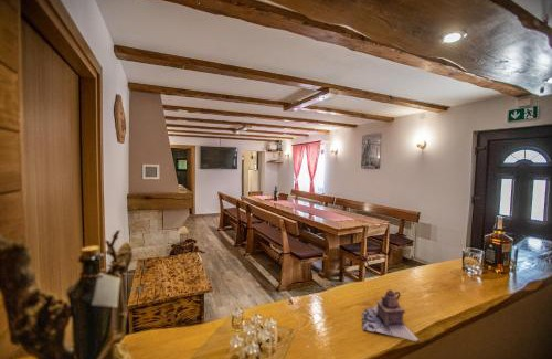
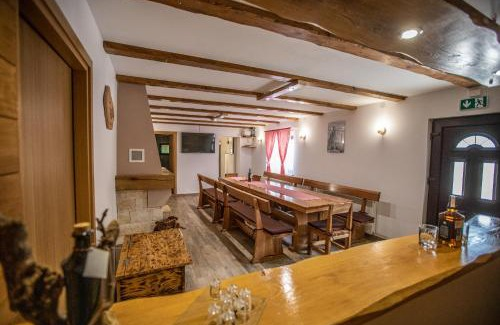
- teapot [361,288,420,342]
